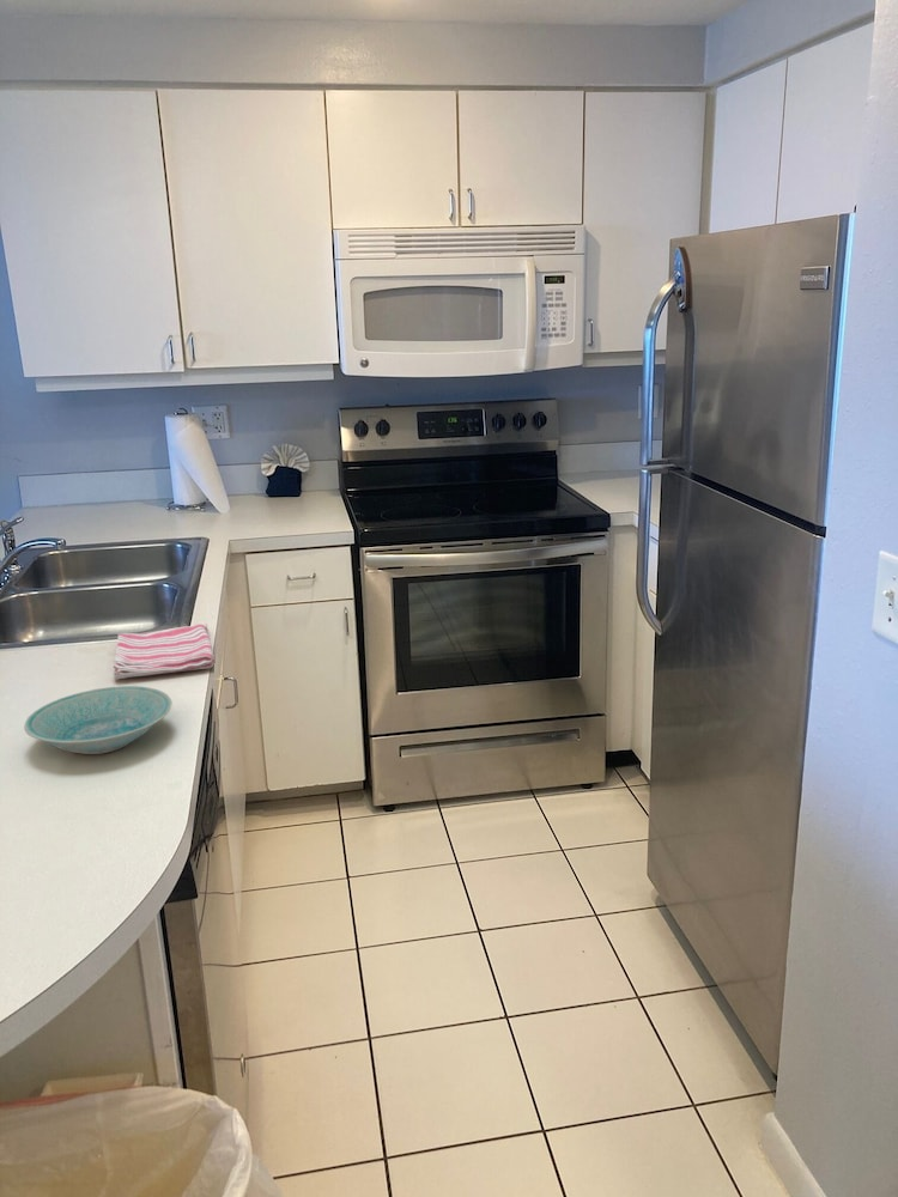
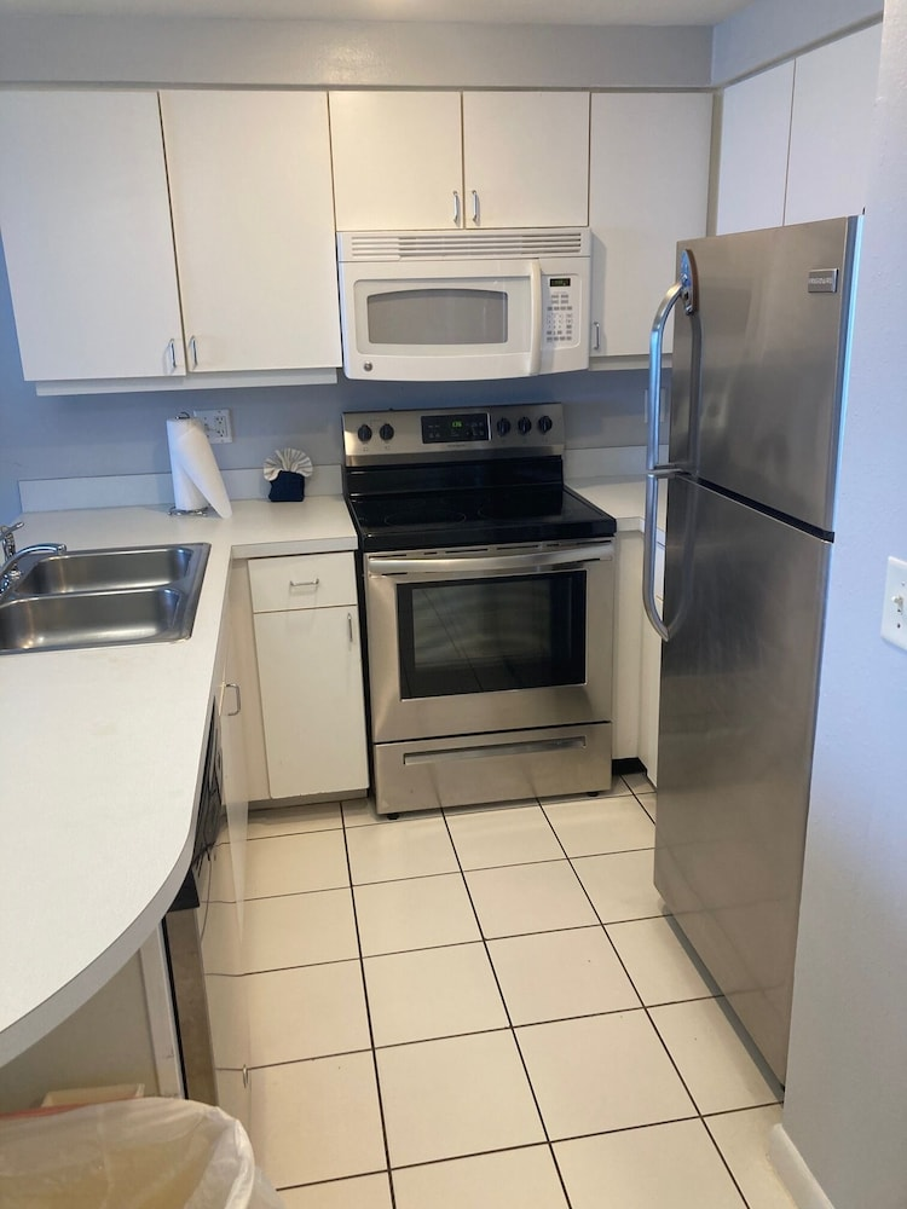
- dish towel [111,622,216,680]
- bowl [23,685,172,755]
